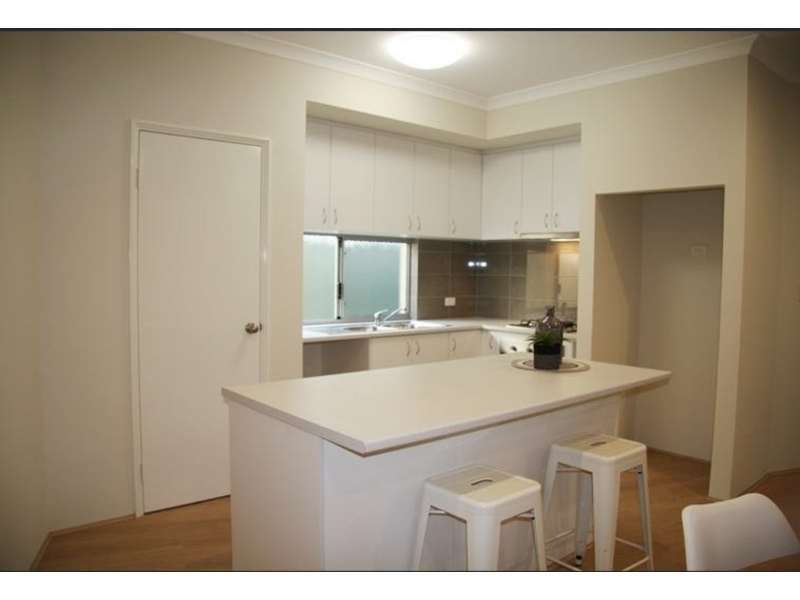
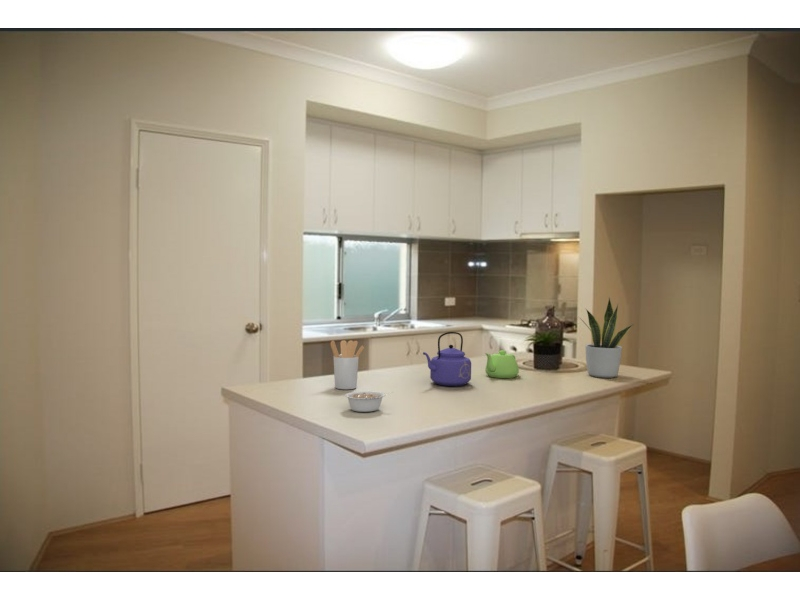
+ utensil holder [330,339,365,390]
+ potted plant [579,297,635,379]
+ kettle [422,331,472,387]
+ legume [344,390,393,413]
+ teapot [484,349,520,379]
